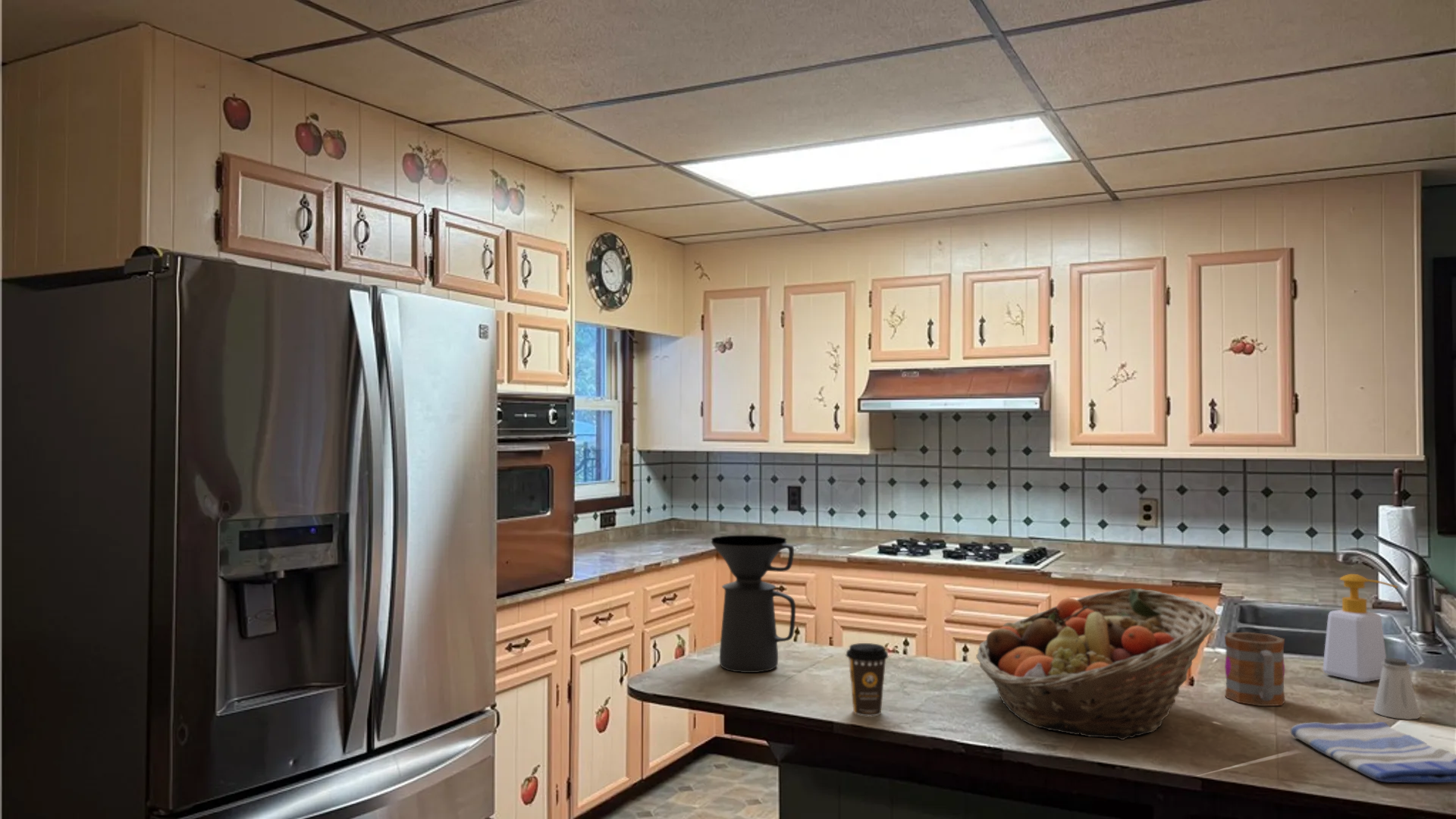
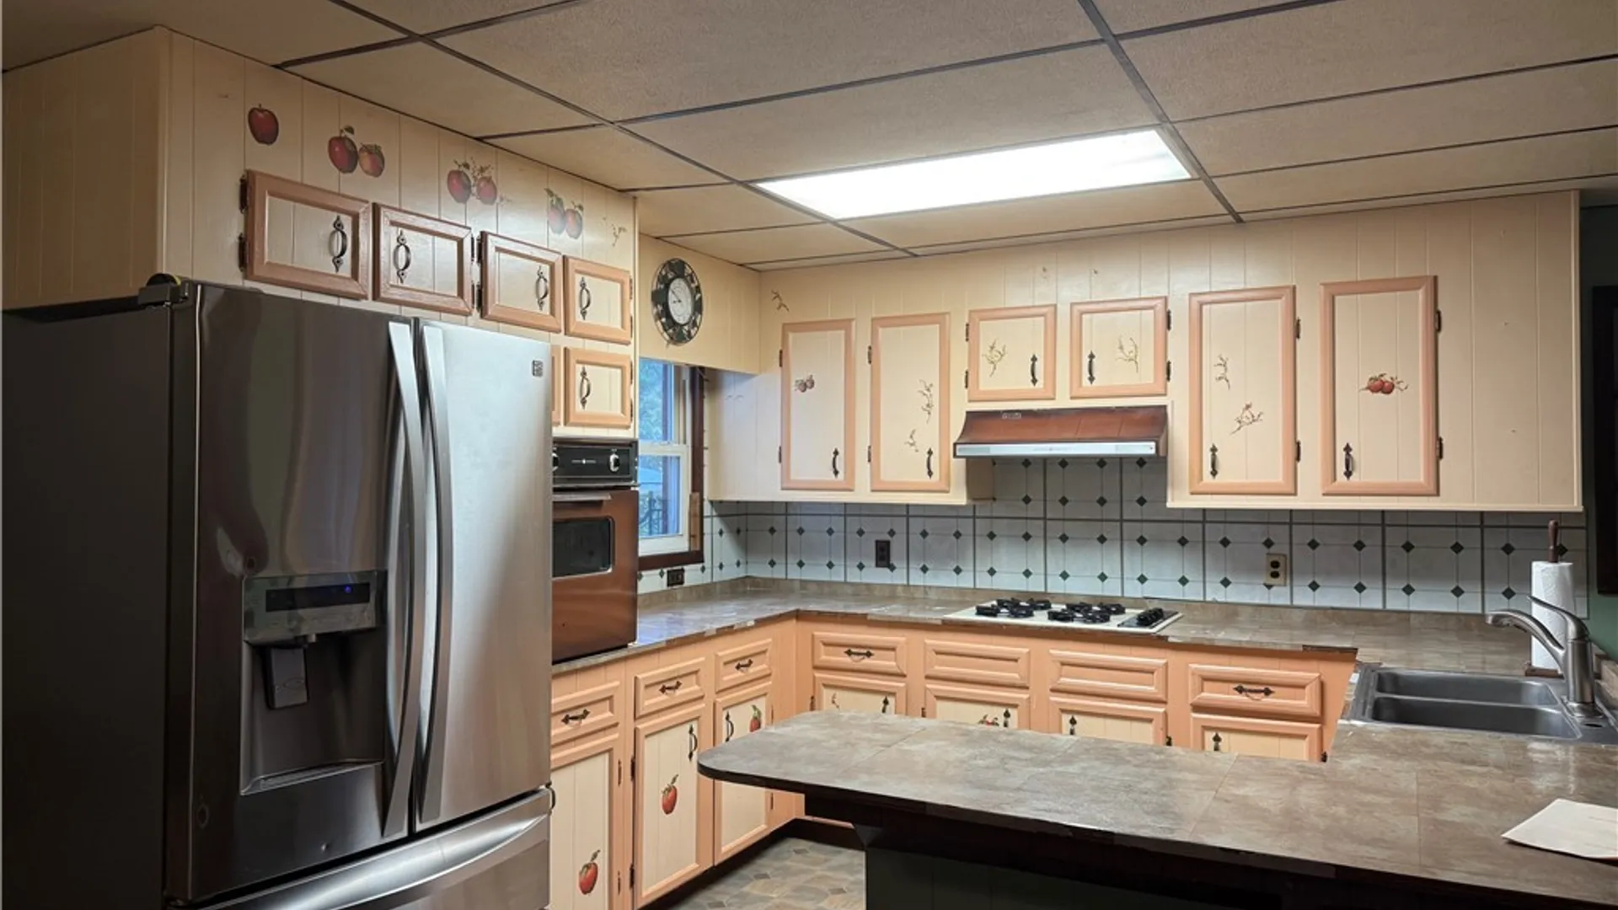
- saltshaker [1373,657,1421,720]
- fruit basket [975,588,1219,741]
- coffee cup [846,642,889,717]
- dish towel [1290,721,1456,783]
- soap bottle [1322,573,1399,683]
- coffee maker [711,535,796,673]
- mug [1224,632,1286,707]
